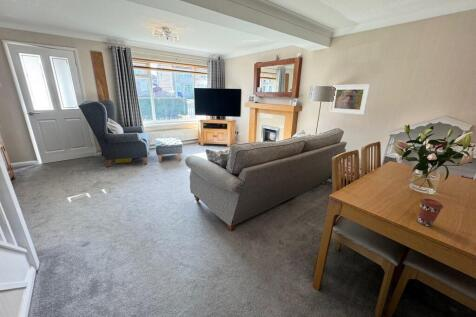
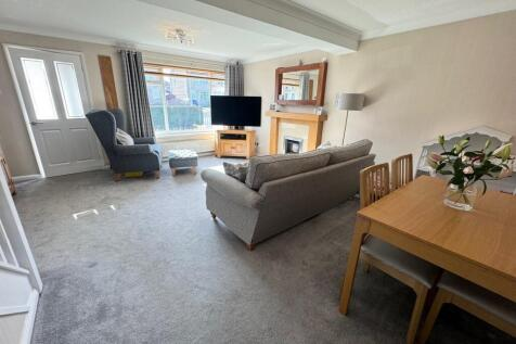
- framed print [328,83,371,116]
- coffee cup [417,197,444,227]
